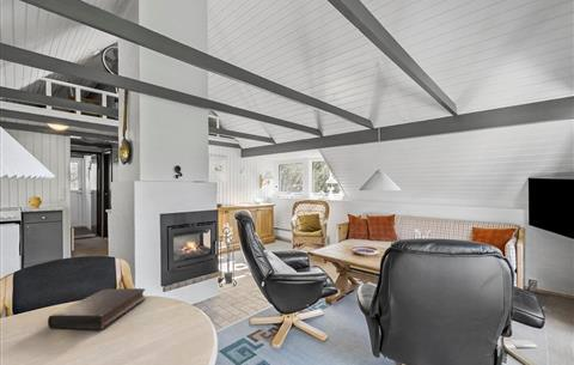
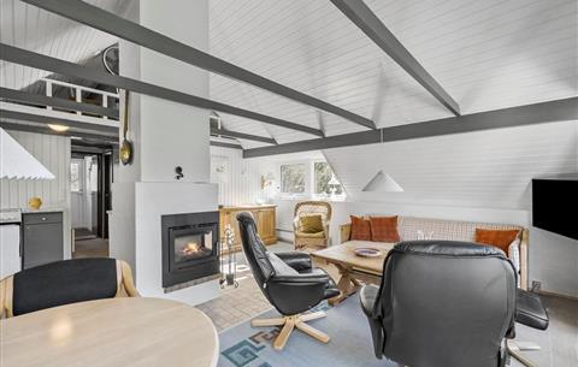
- book [47,287,147,331]
